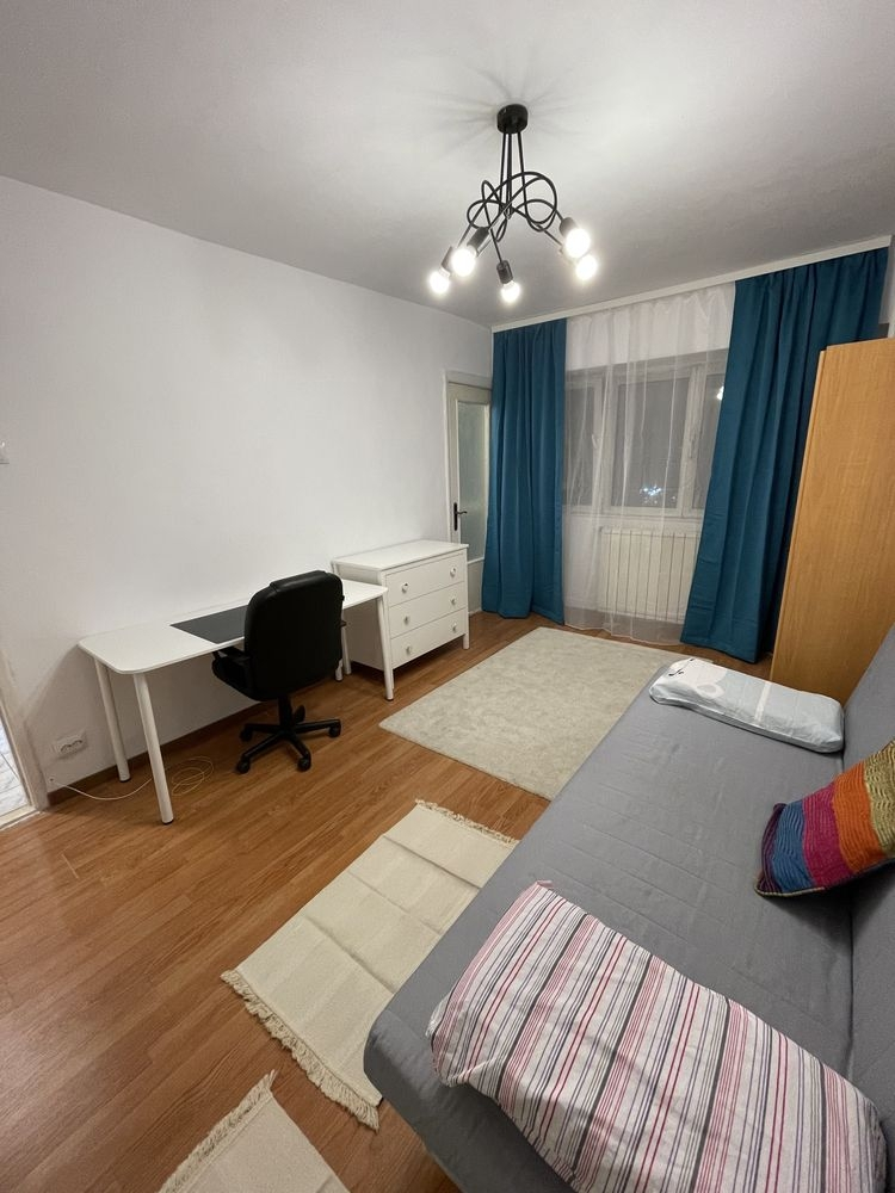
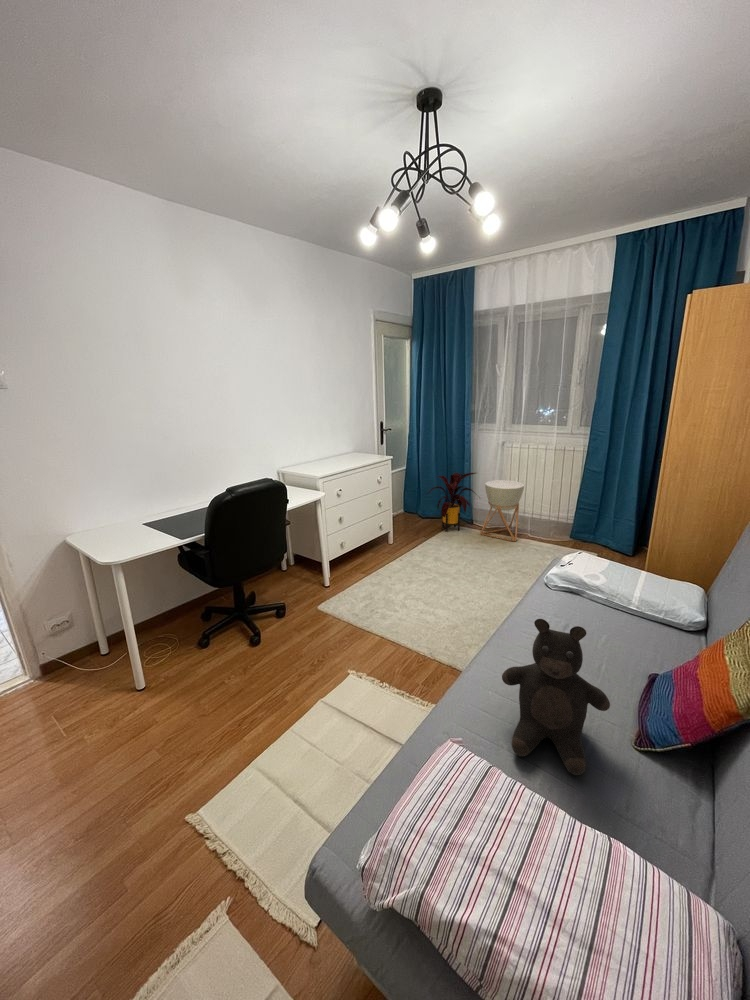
+ teddy bear [501,618,611,776]
+ planter [479,479,525,542]
+ house plant [425,472,481,533]
